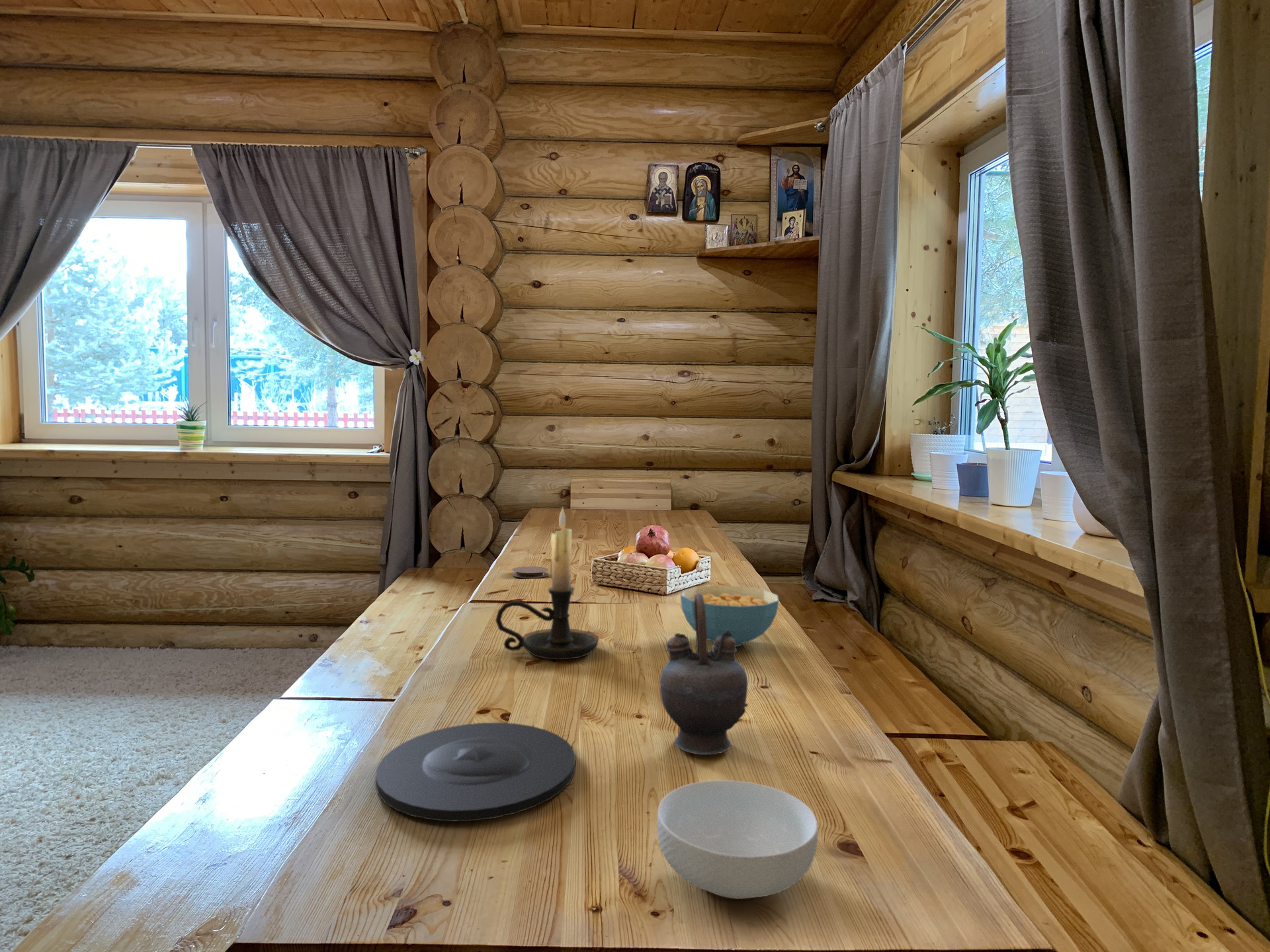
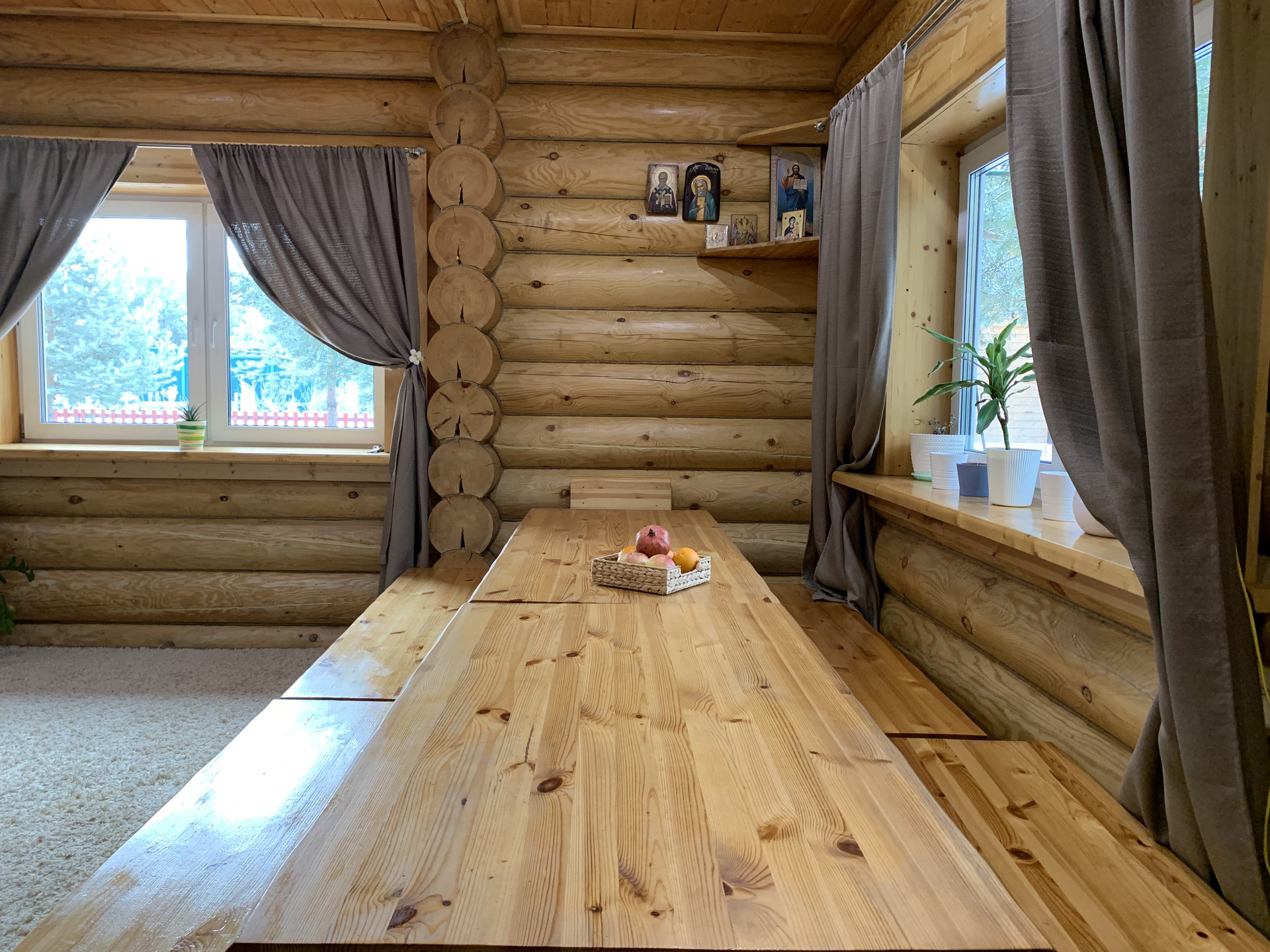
- candle holder [495,506,599,660]
- cereal bowl [680,584,779,647]
- teapot [659,593,749,756]
- coaster [511,566,549,578]
- cereal bowl [656,779,819,900]
- plate [375,722,576,822]
